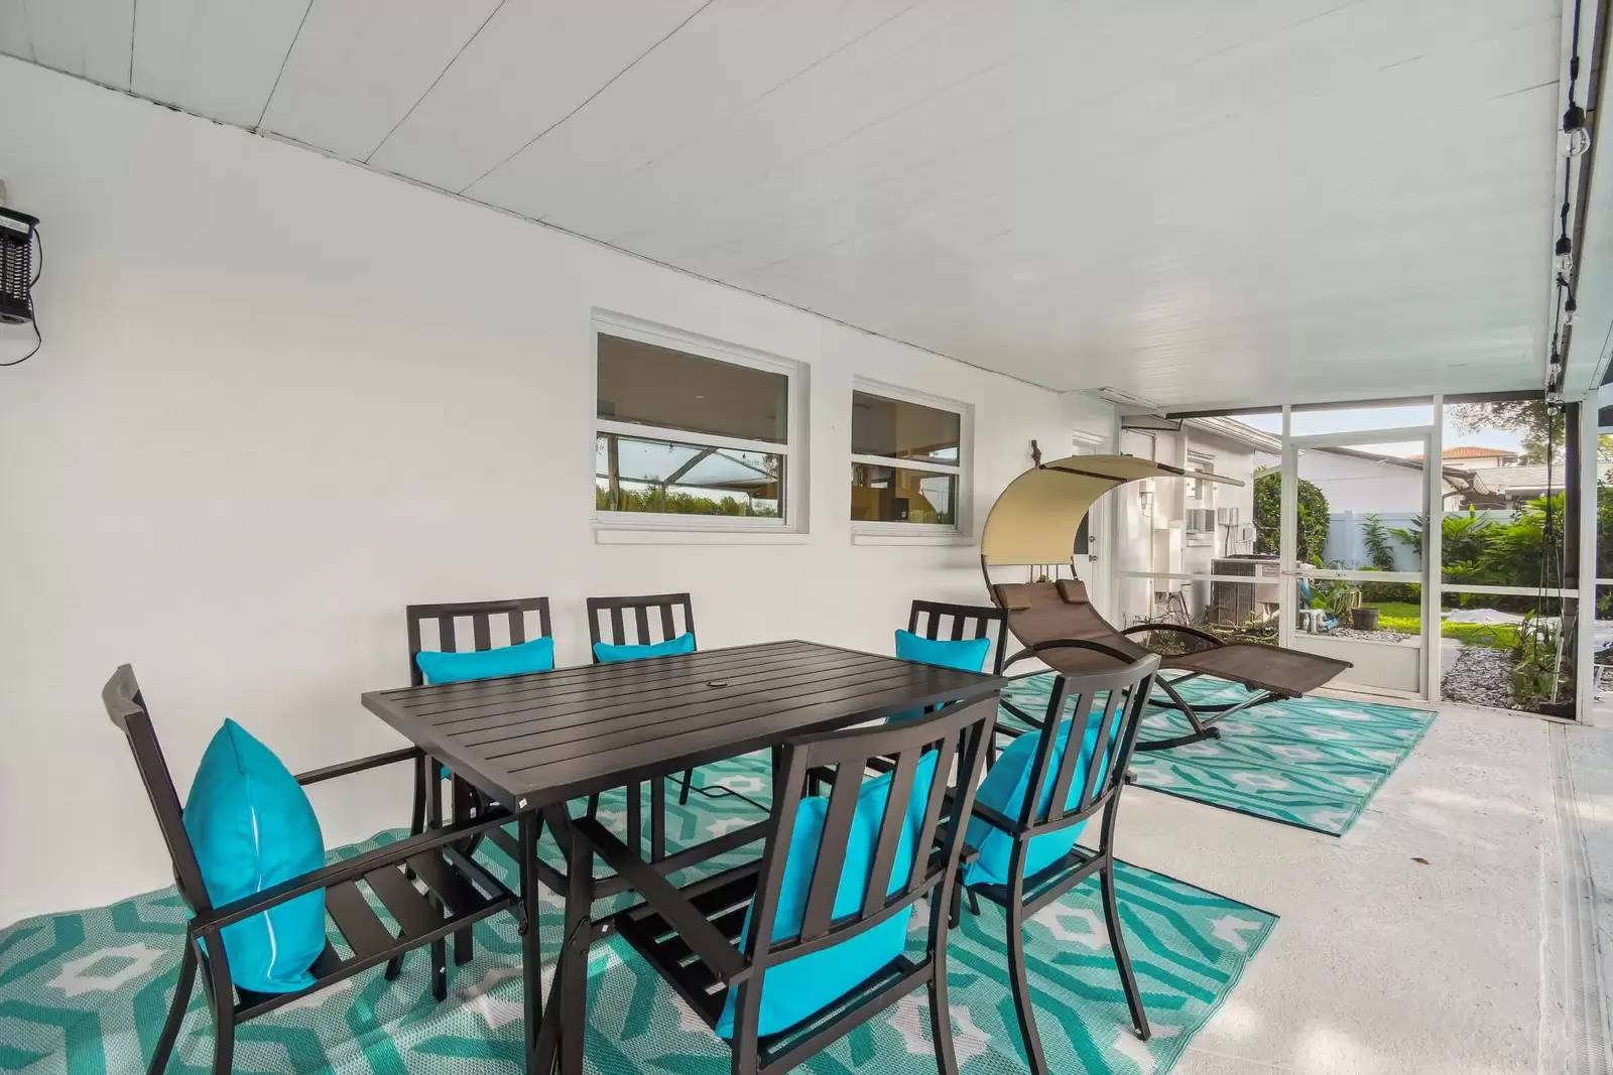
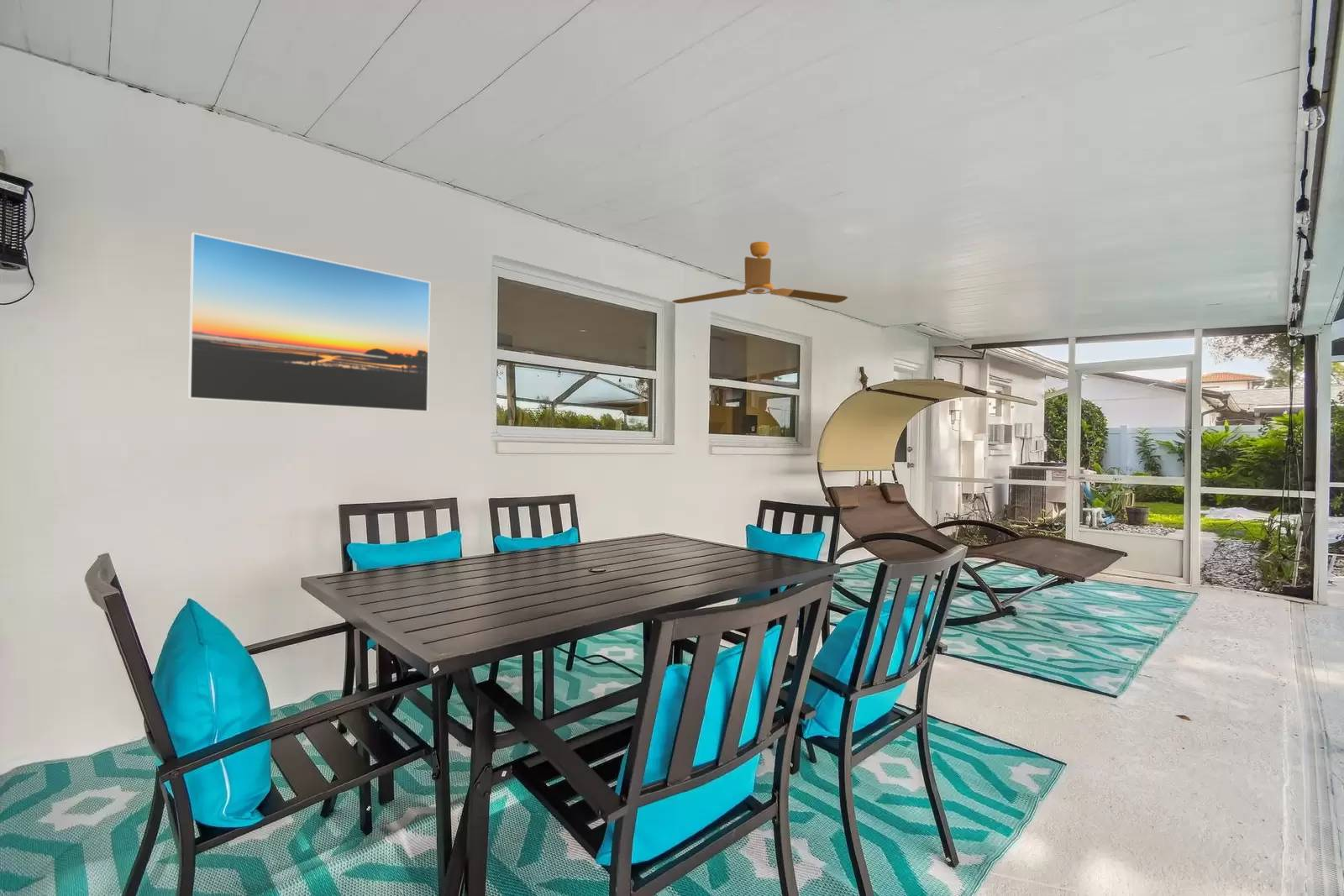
+ ceiling fan [671,241,848,304]
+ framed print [187,232,431,413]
